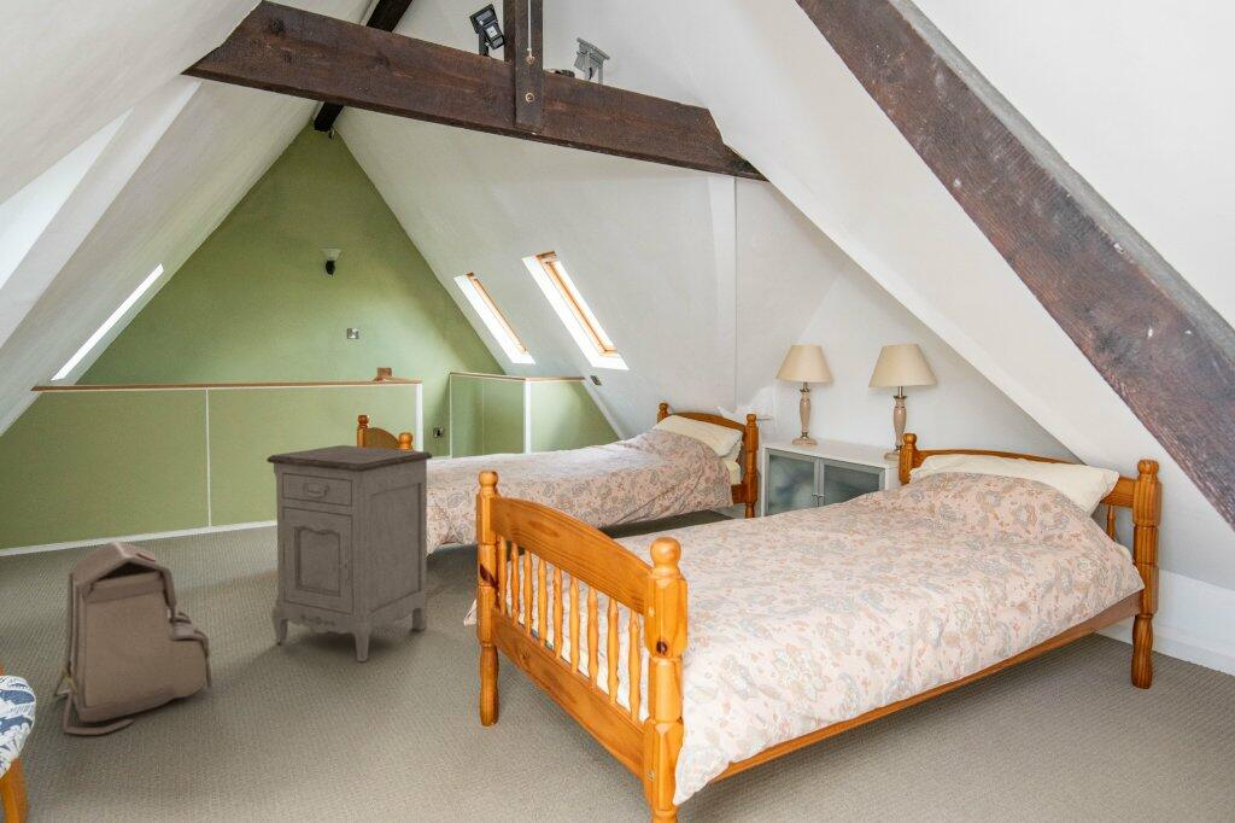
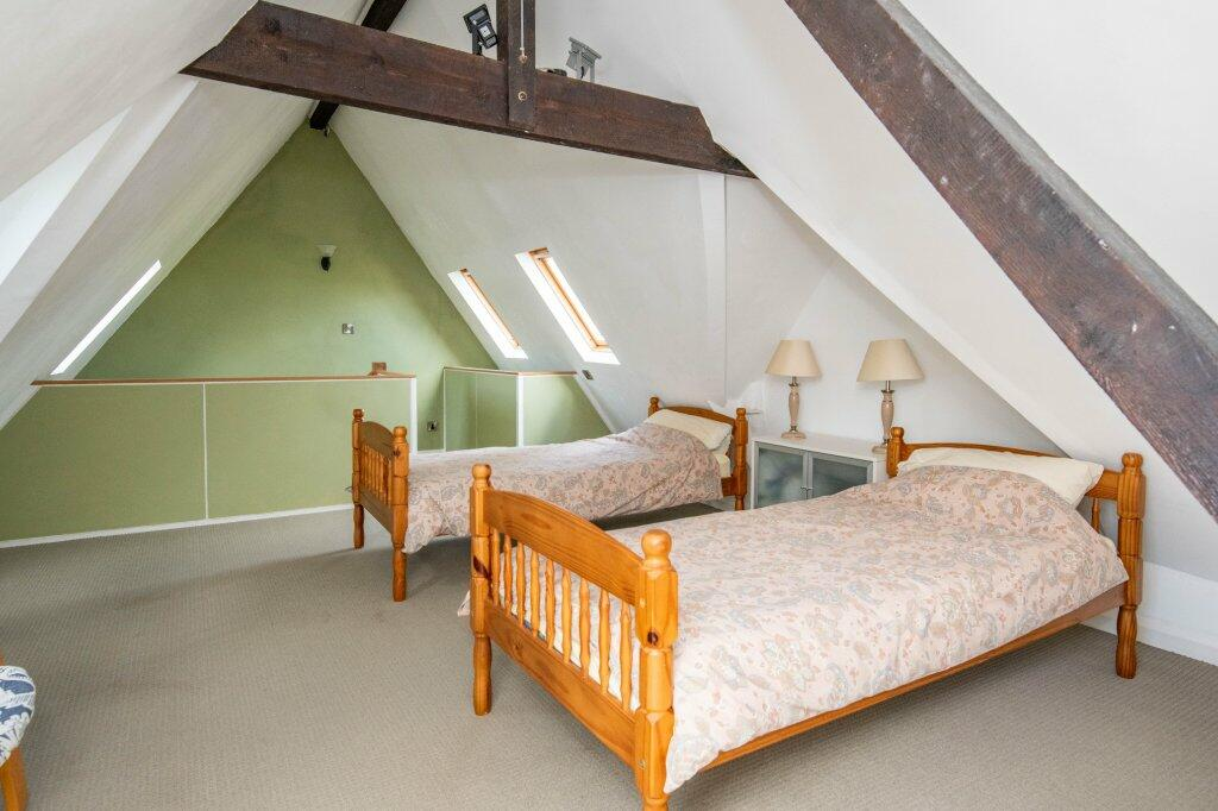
- nightstand [265,444,433,663]
- backpack [51,541,213,736]
